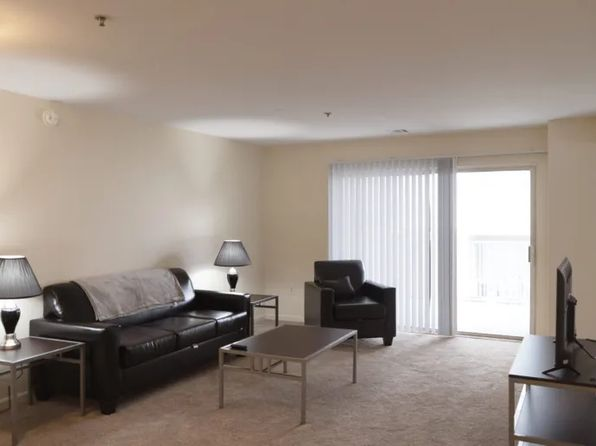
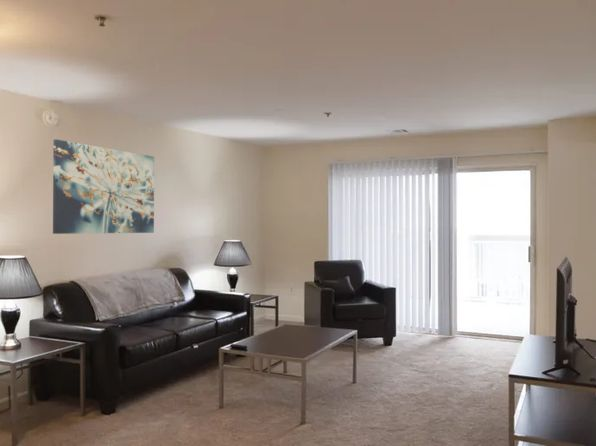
+ wall art [52,138,155,235]
